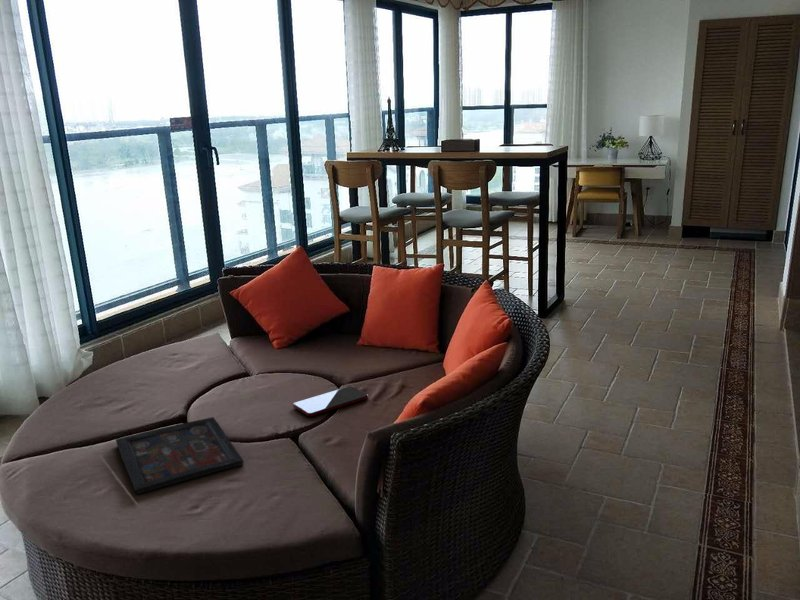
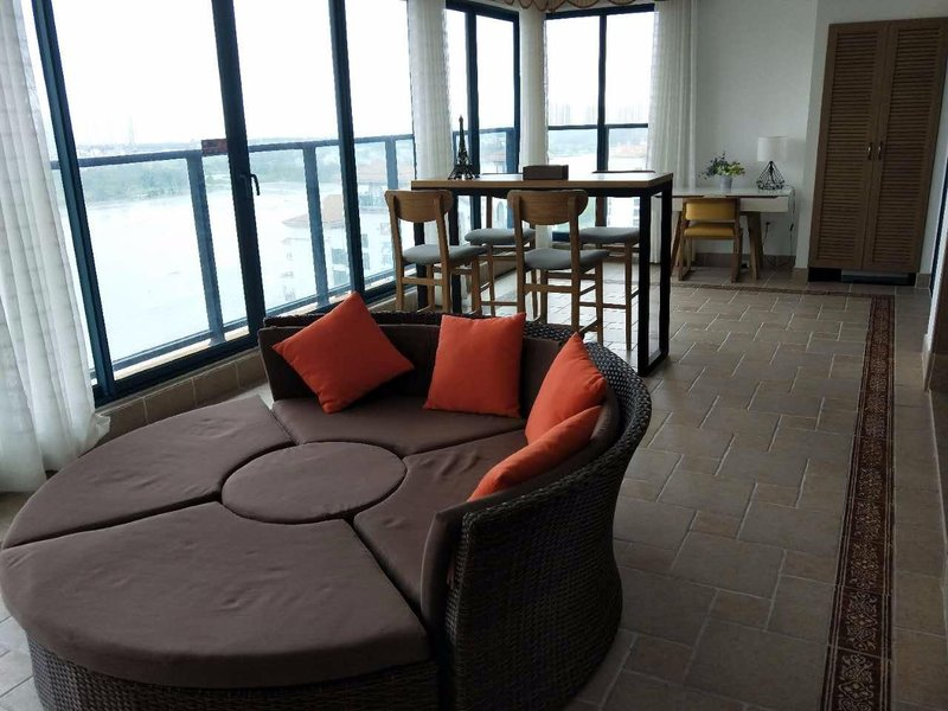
- decorative tray [115,416,245,495]
- smartphone [292,385,369,417]
